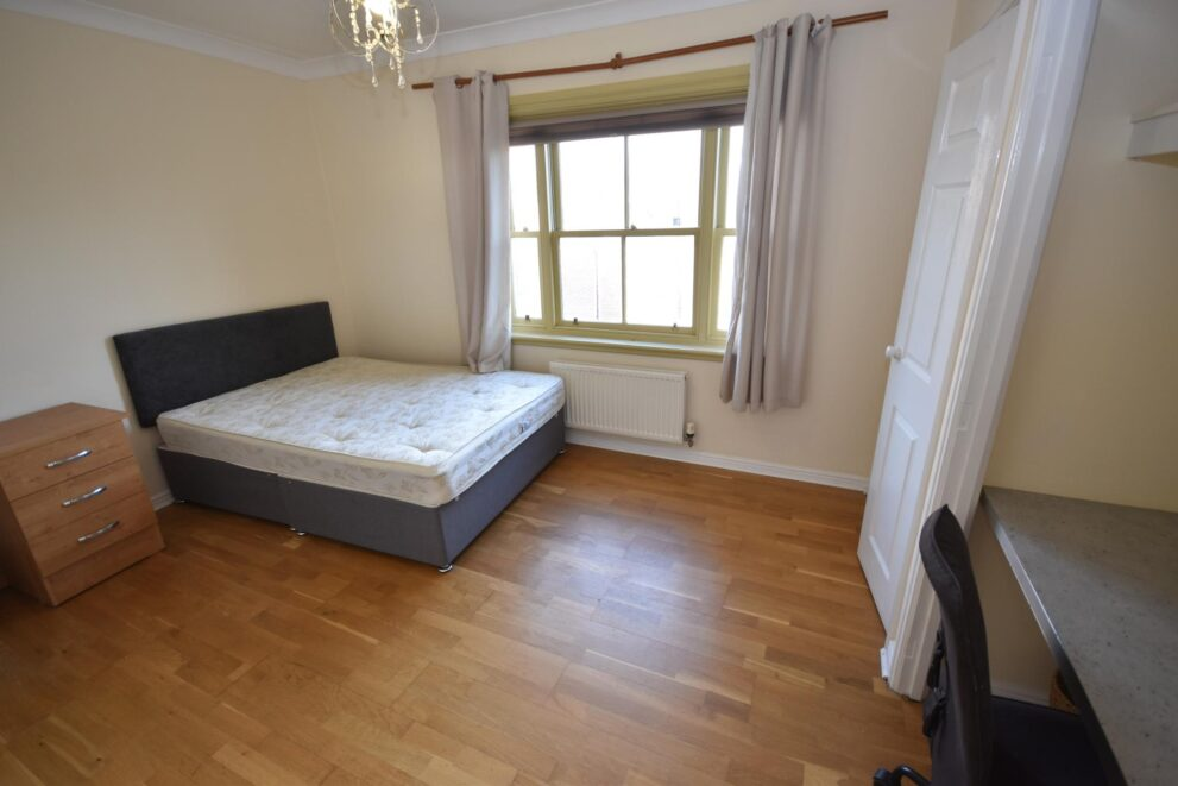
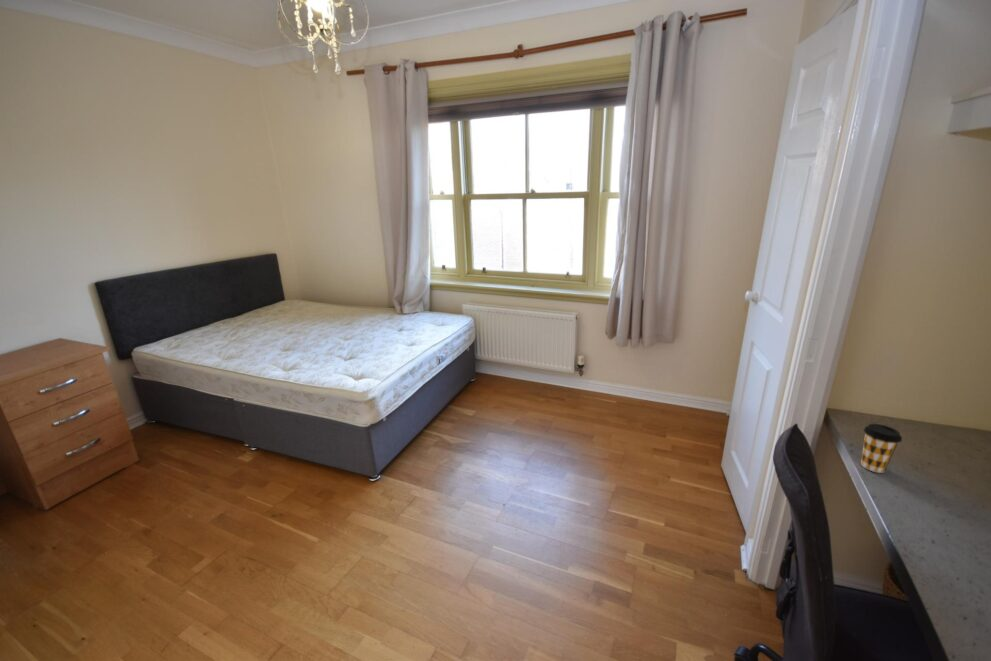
+ coffee cup [860,423,903,474]
